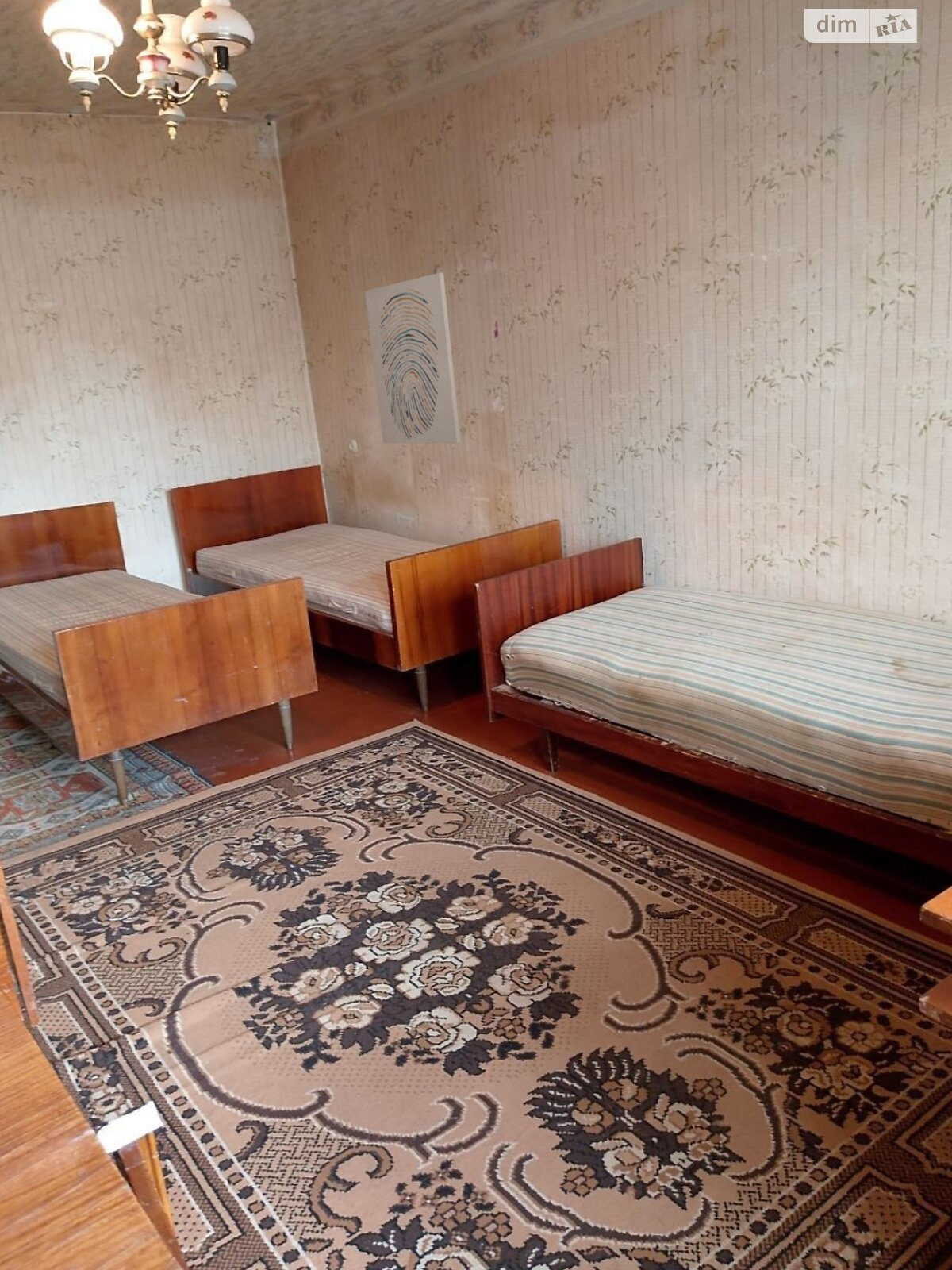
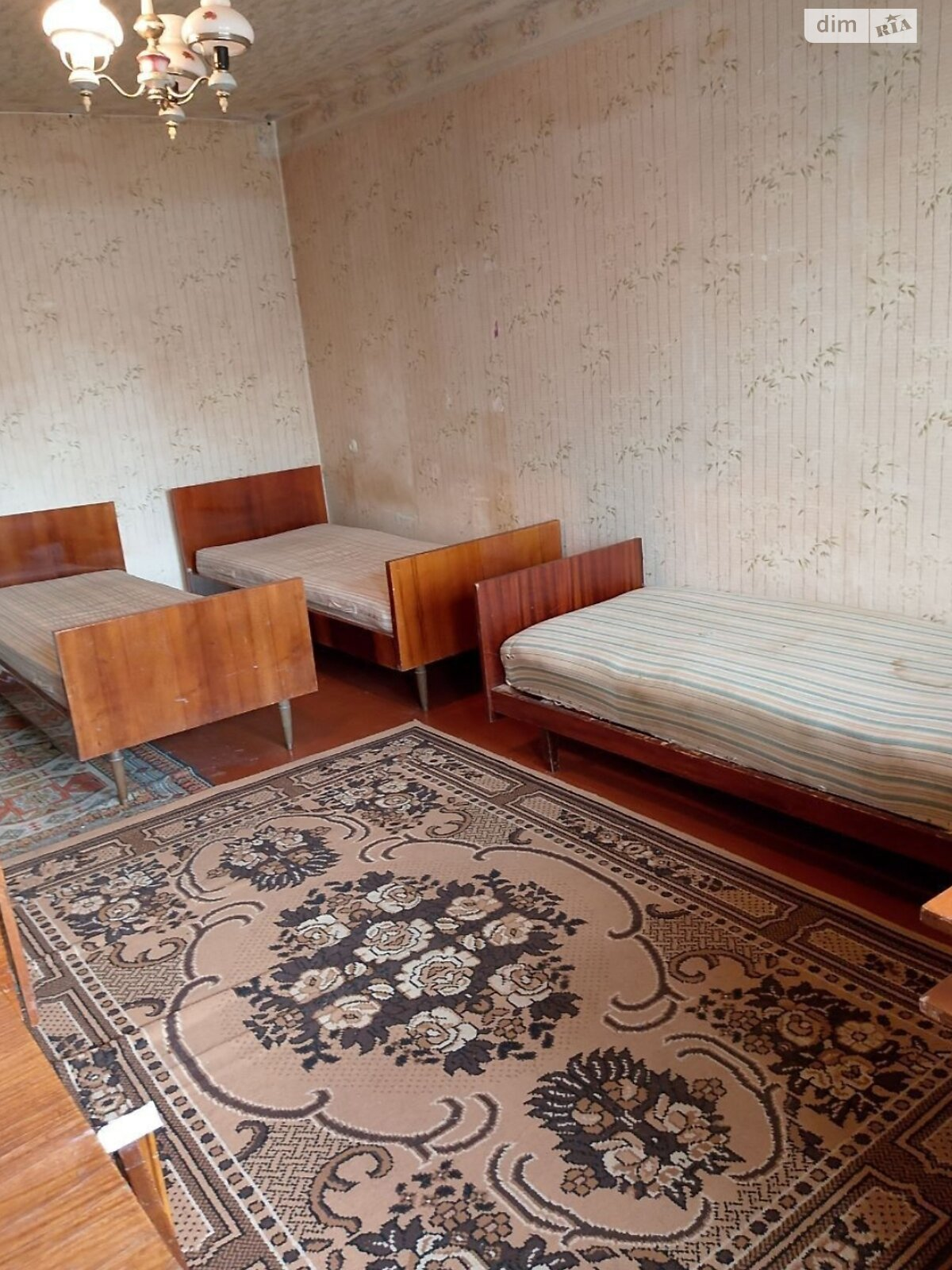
- wall art [364,272,462,444]
